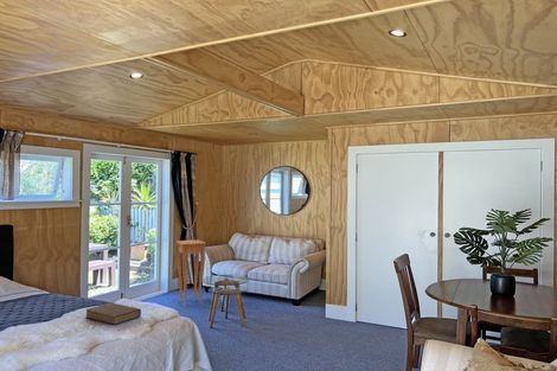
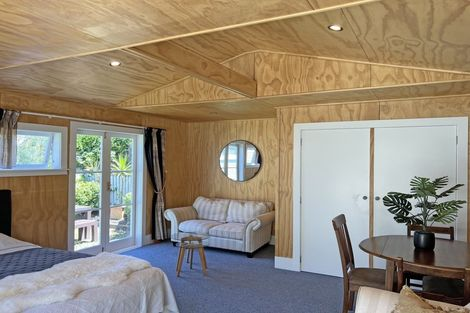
- book [85,301,142,326]
- side table [175,239,207,307]
